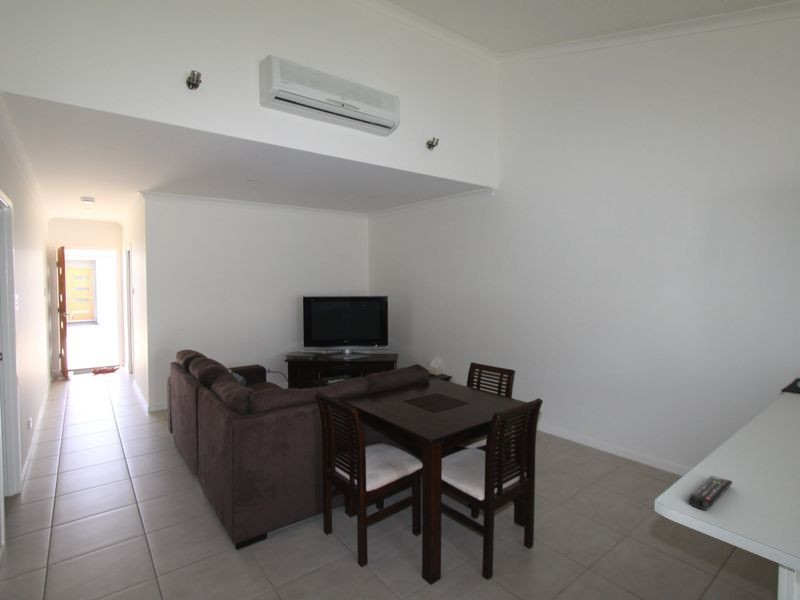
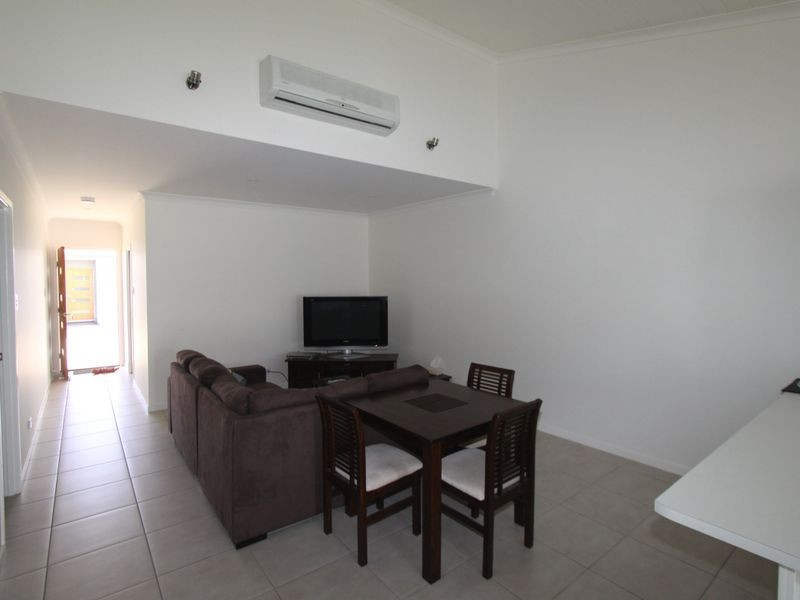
- remote control [688,474,734,511]
